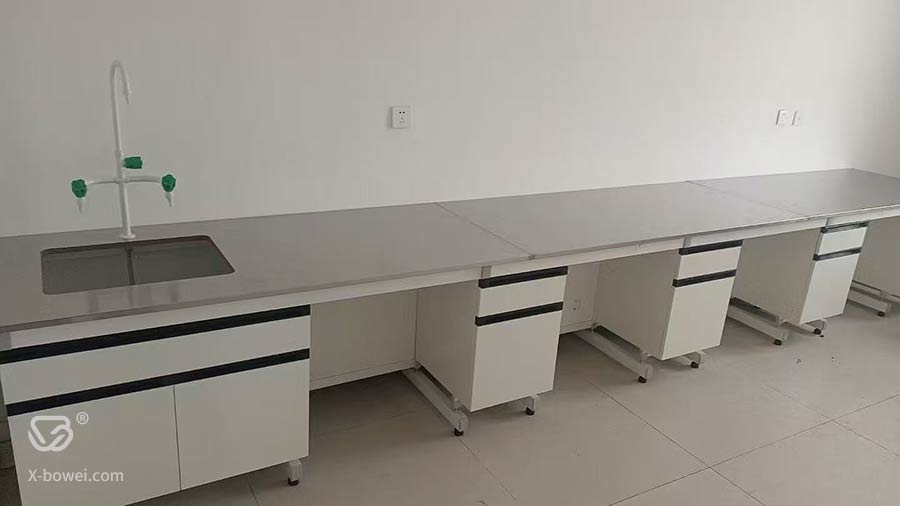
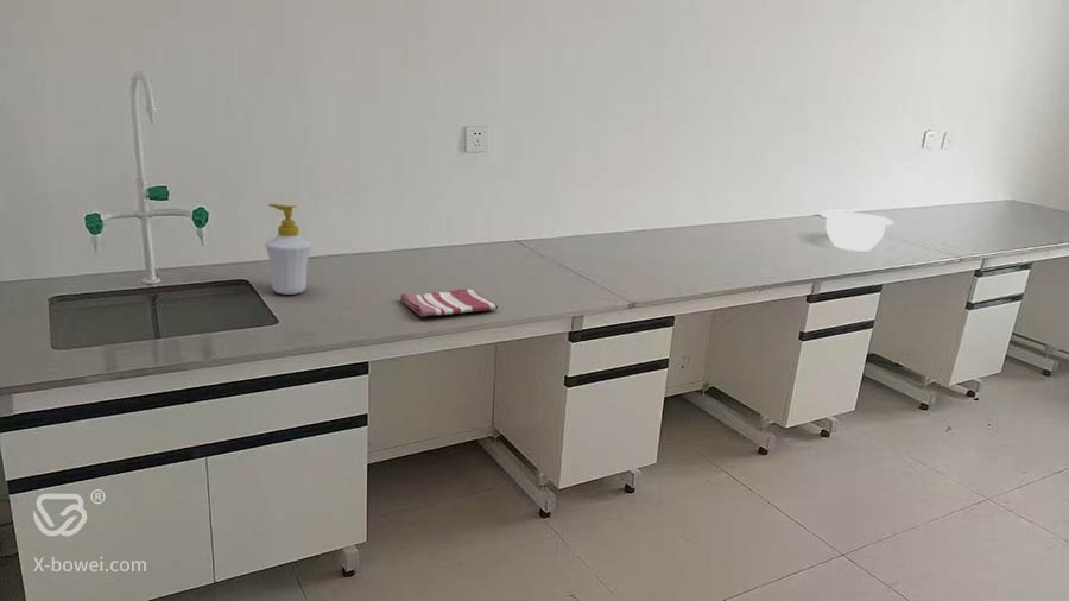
+ dish towel [399,289,499,317]
+ mixing bowl [820,209,894,252]
+ soap bottle [264,203,314,296]
